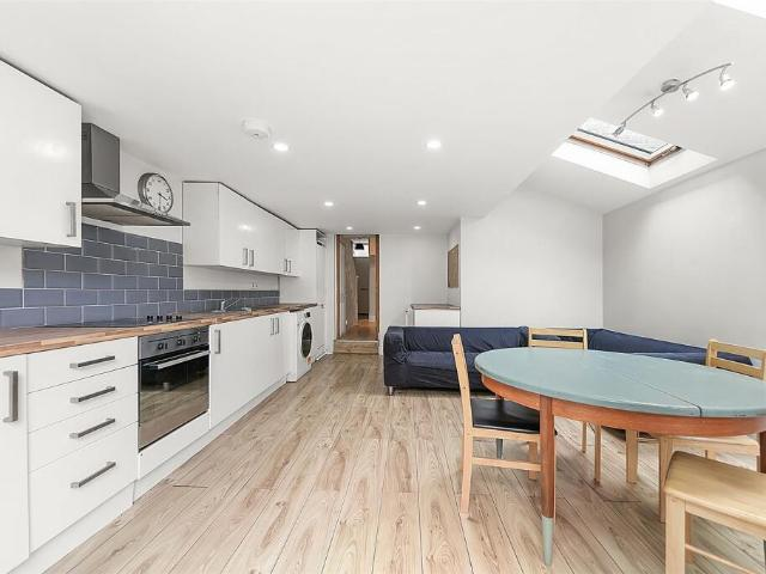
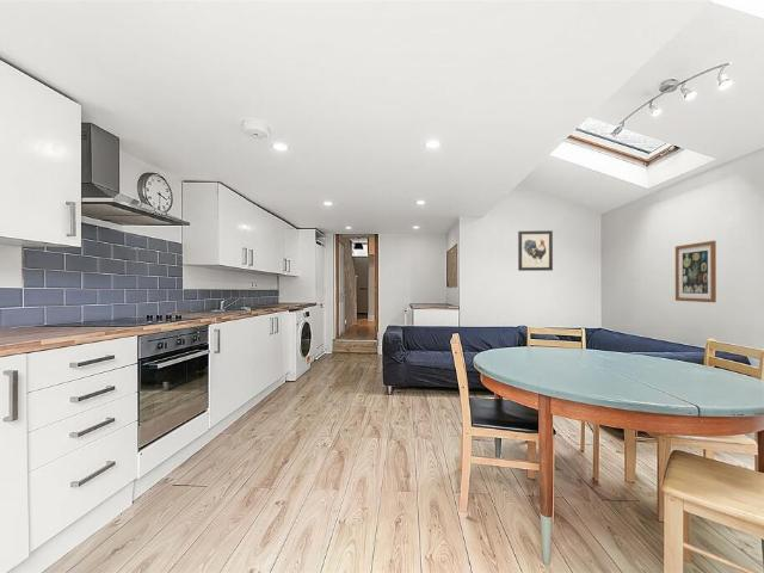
+ wall art [517,229,554,272]
+ wall art [674,240,717,303]
